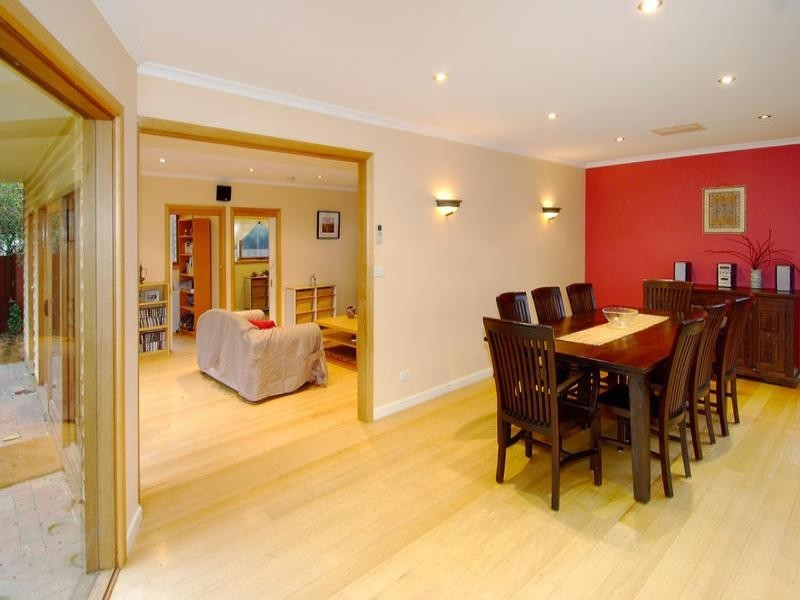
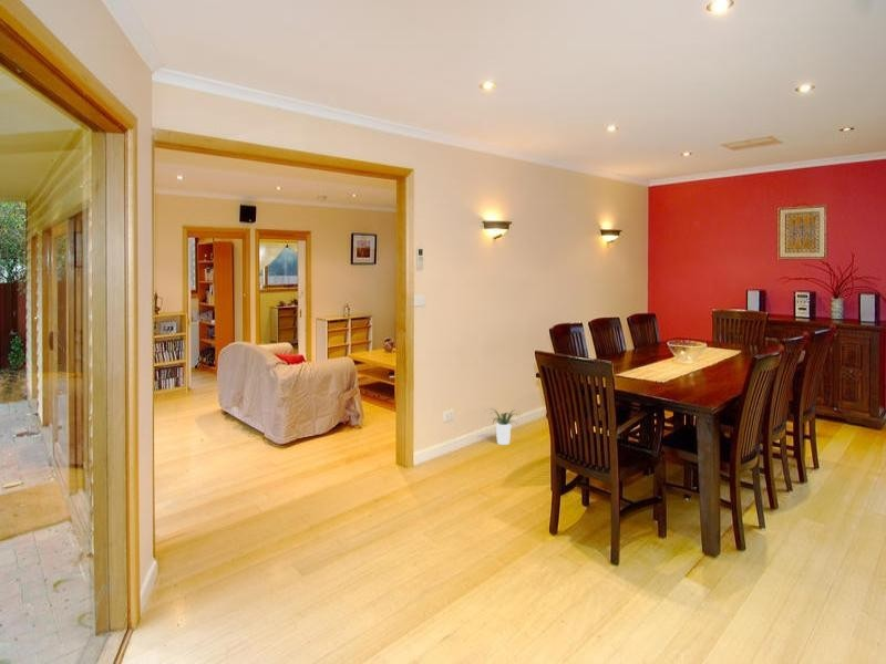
+ potted plant [485,407,519,446]
